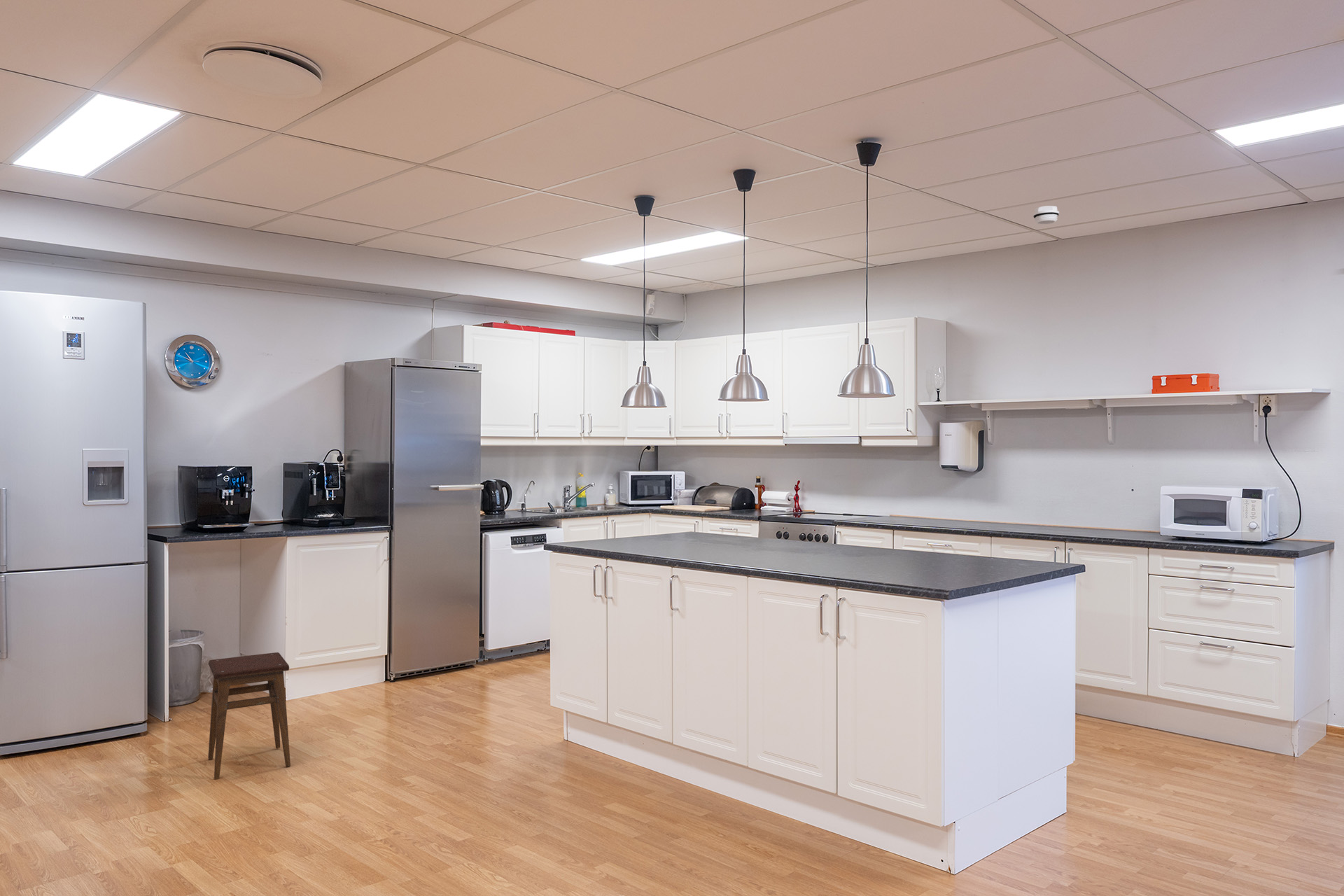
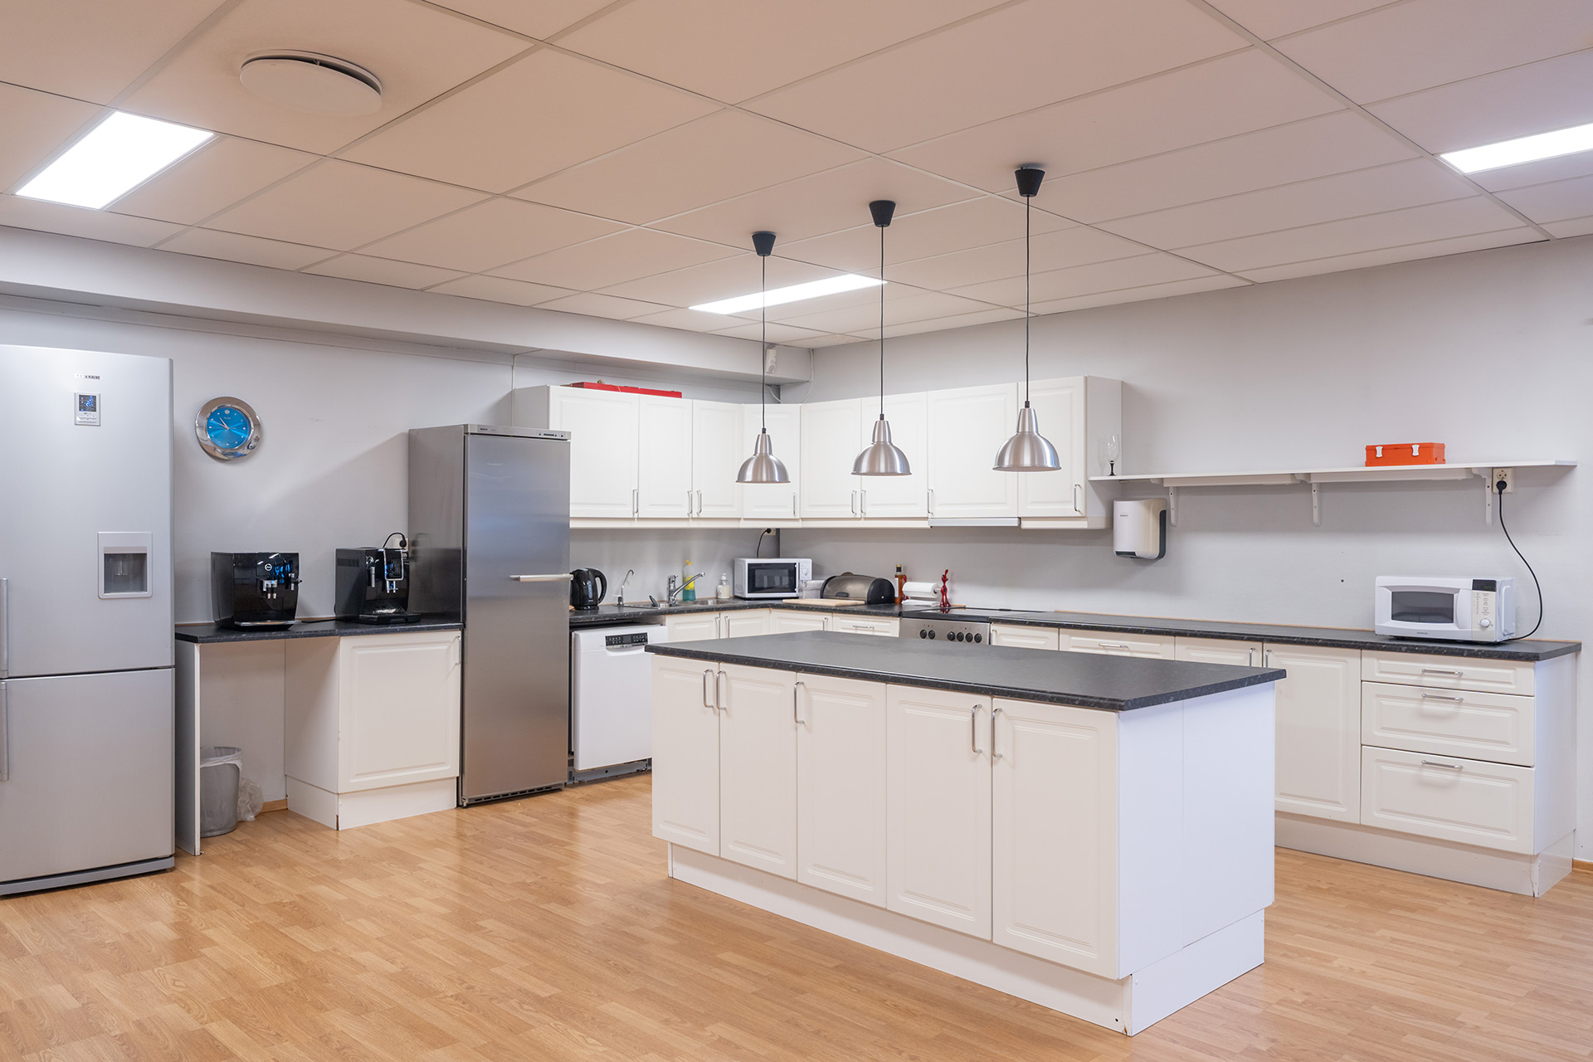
- smoke detector [1033,205,1060,225]
- stool [207,652,291,780]
